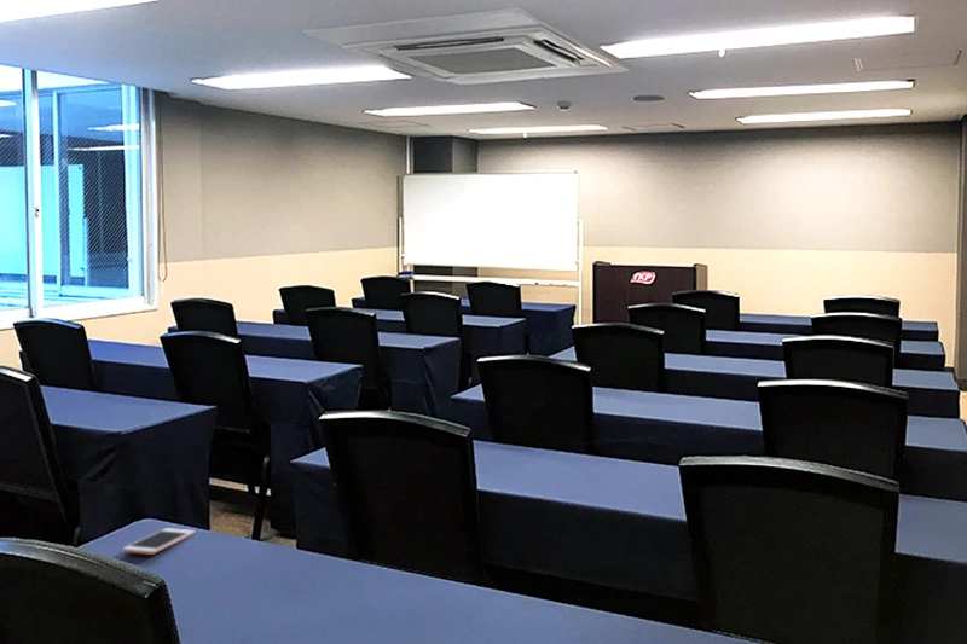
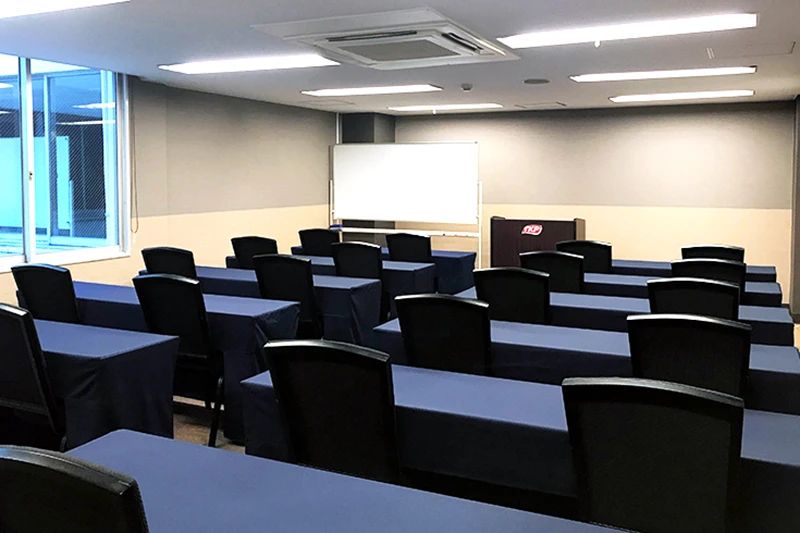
- cell phone [122,527,196,556]
